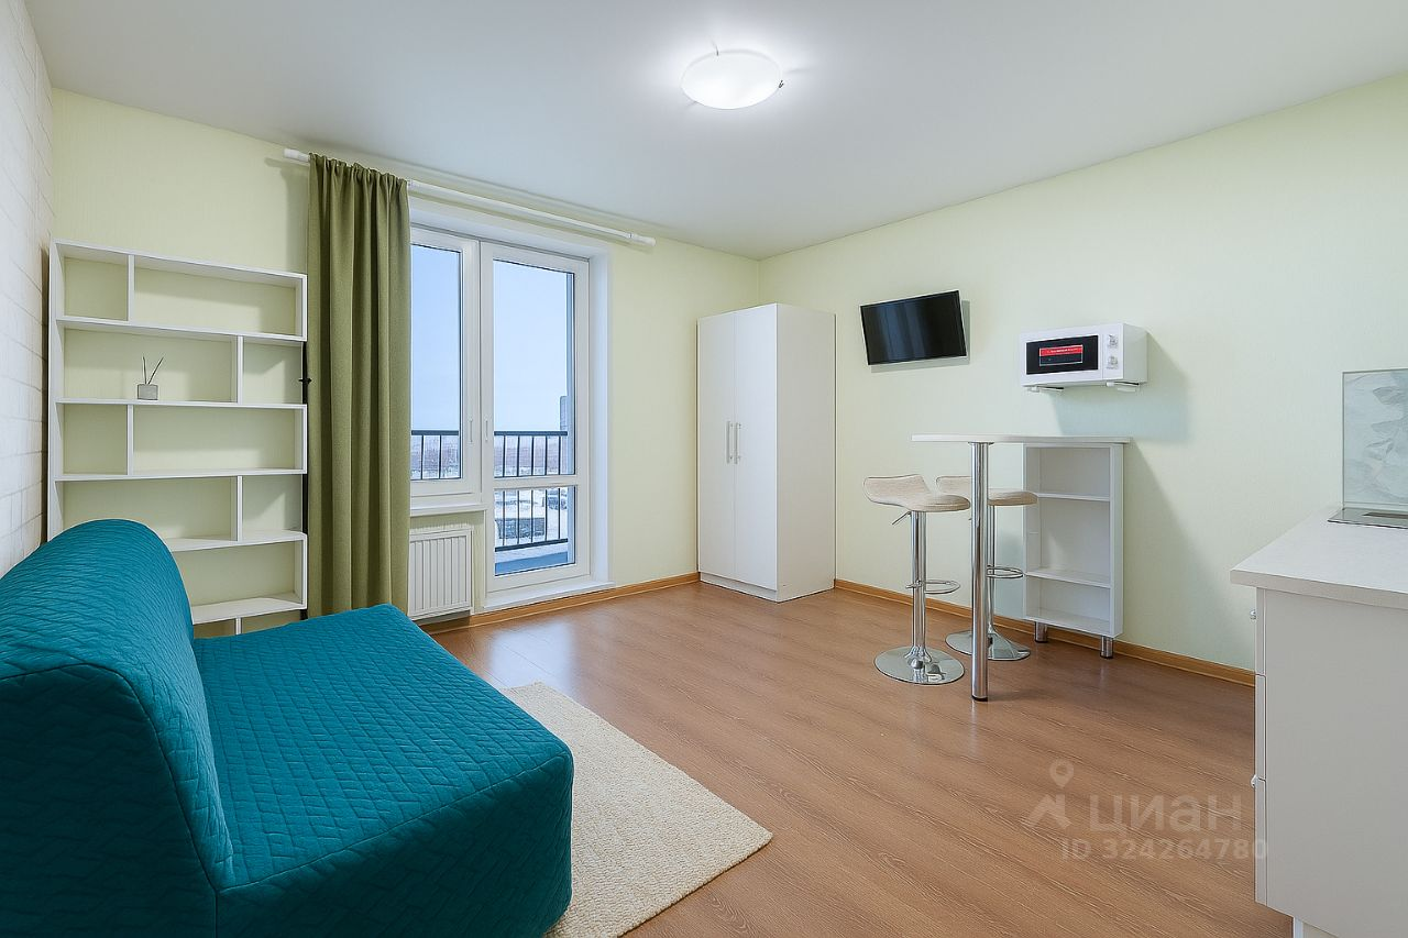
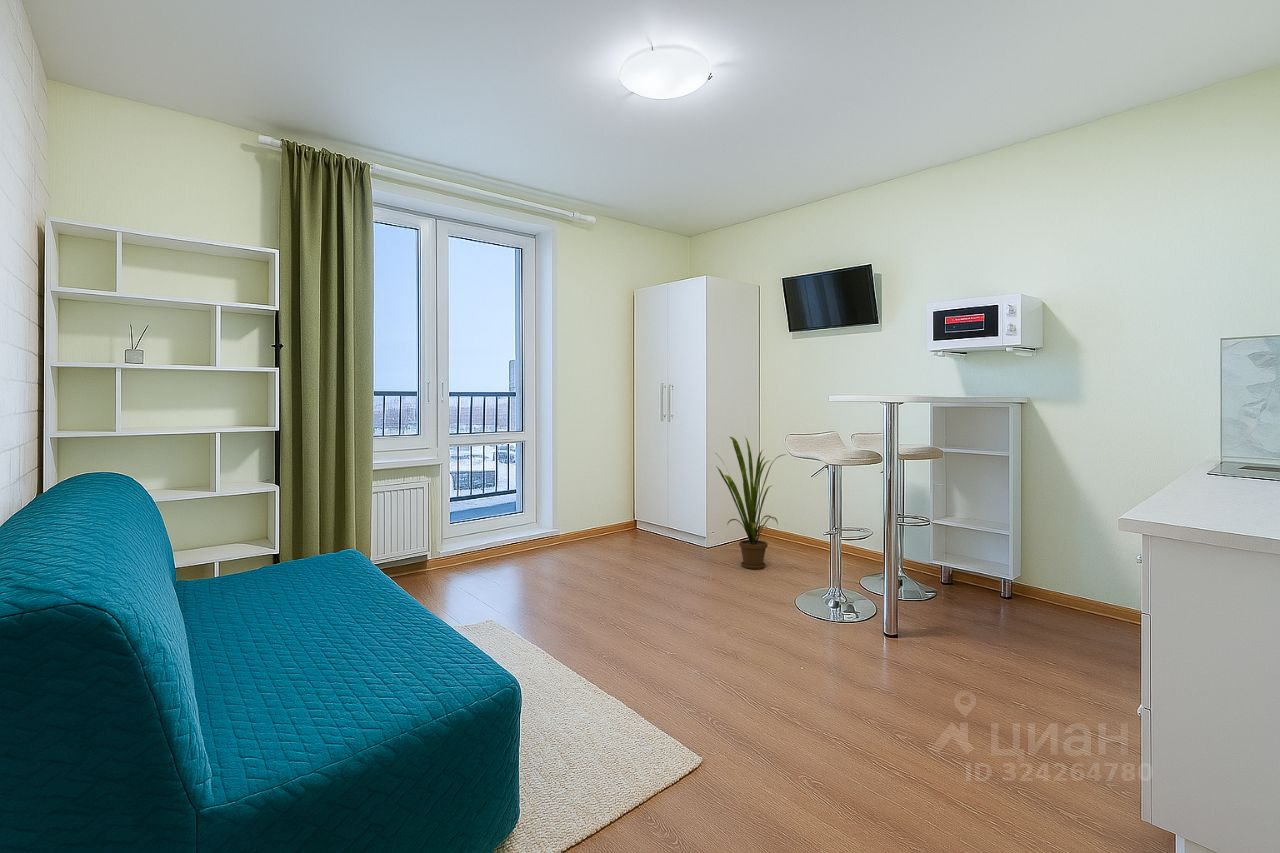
+ house plant [714,436,788,570]
